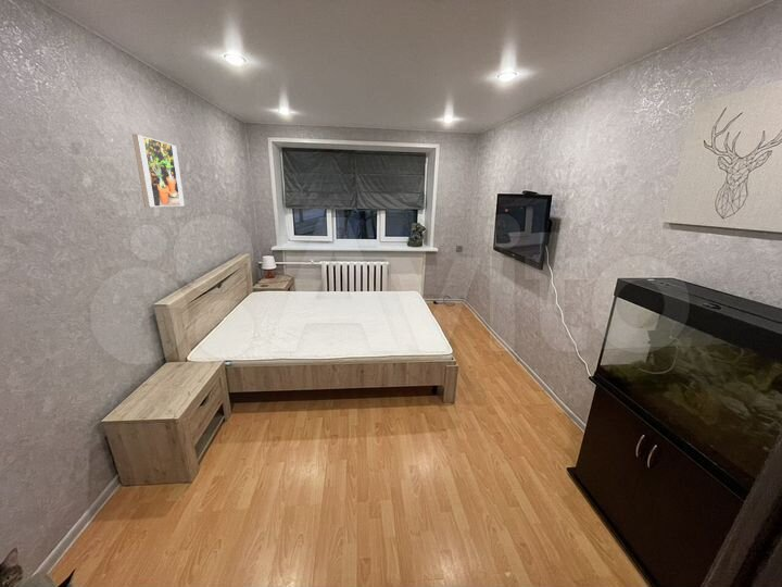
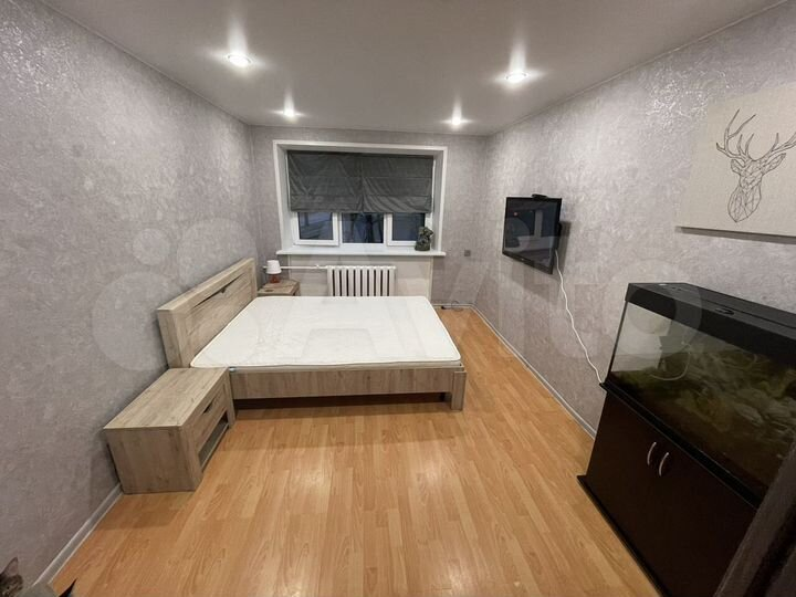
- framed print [131,134,186,208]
